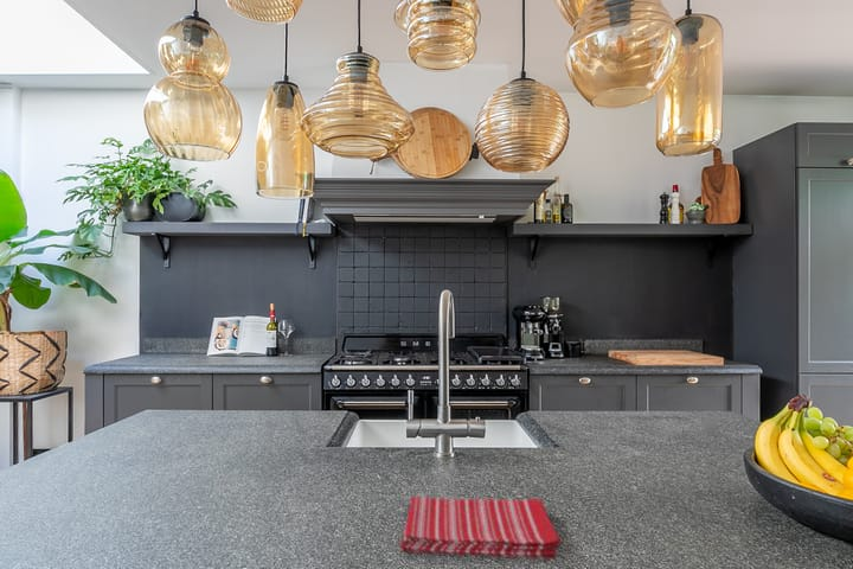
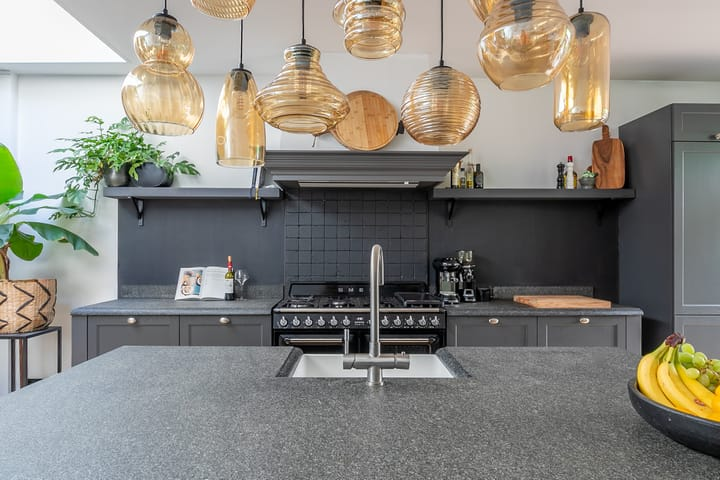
- dish towel [399,496,562,560]
